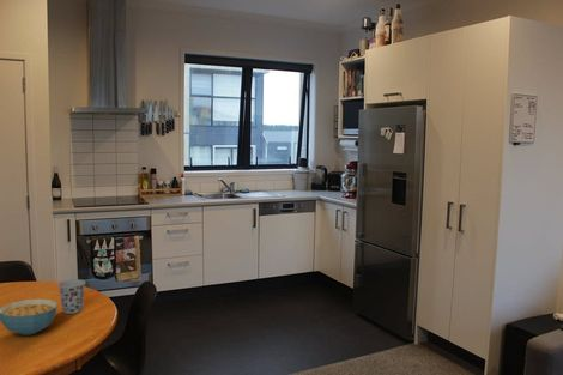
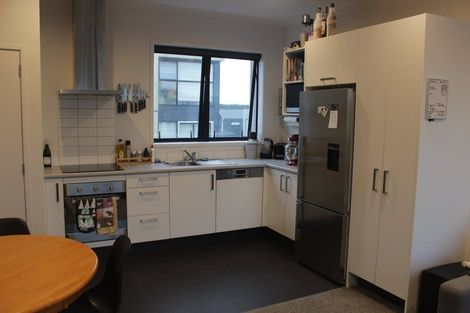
- cup [57,278,87,315]
- cereal bowl [0,297,59,337]
